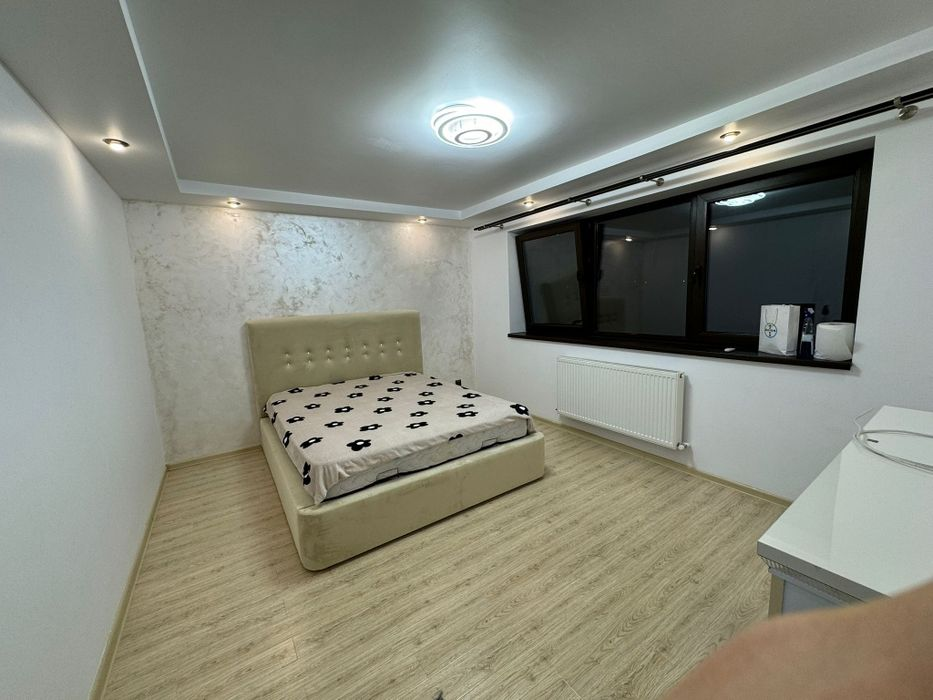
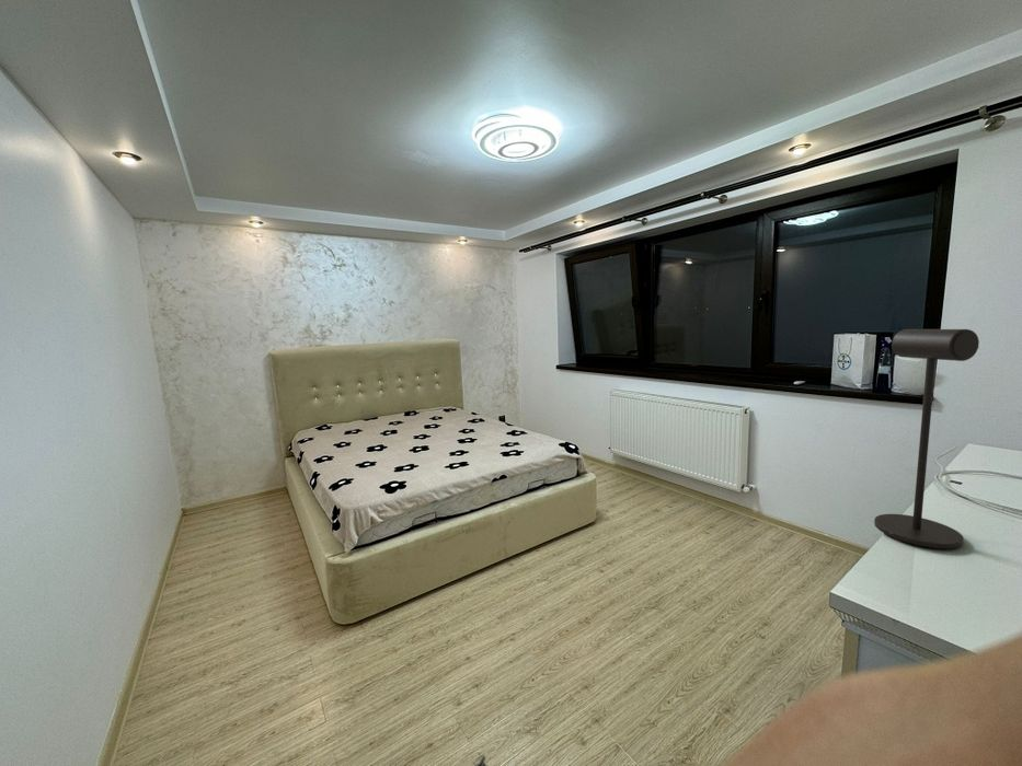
+ desk lamp [873,328,980,550]
